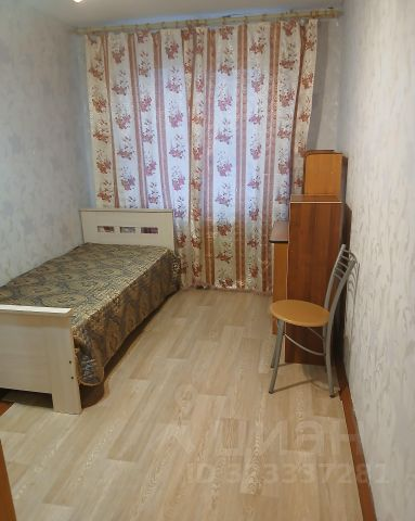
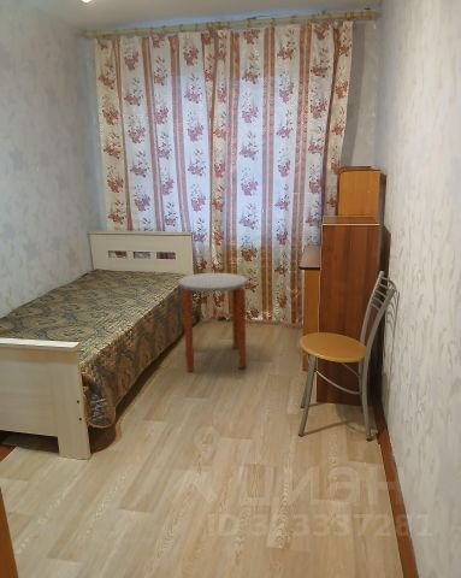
+ side table [177,272,248,372]
